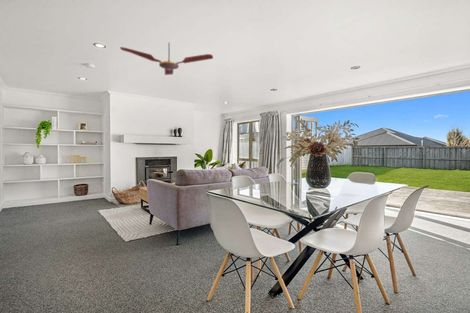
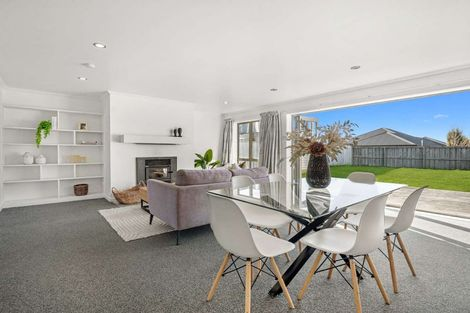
- ceiling fan [119,42,214,76]
